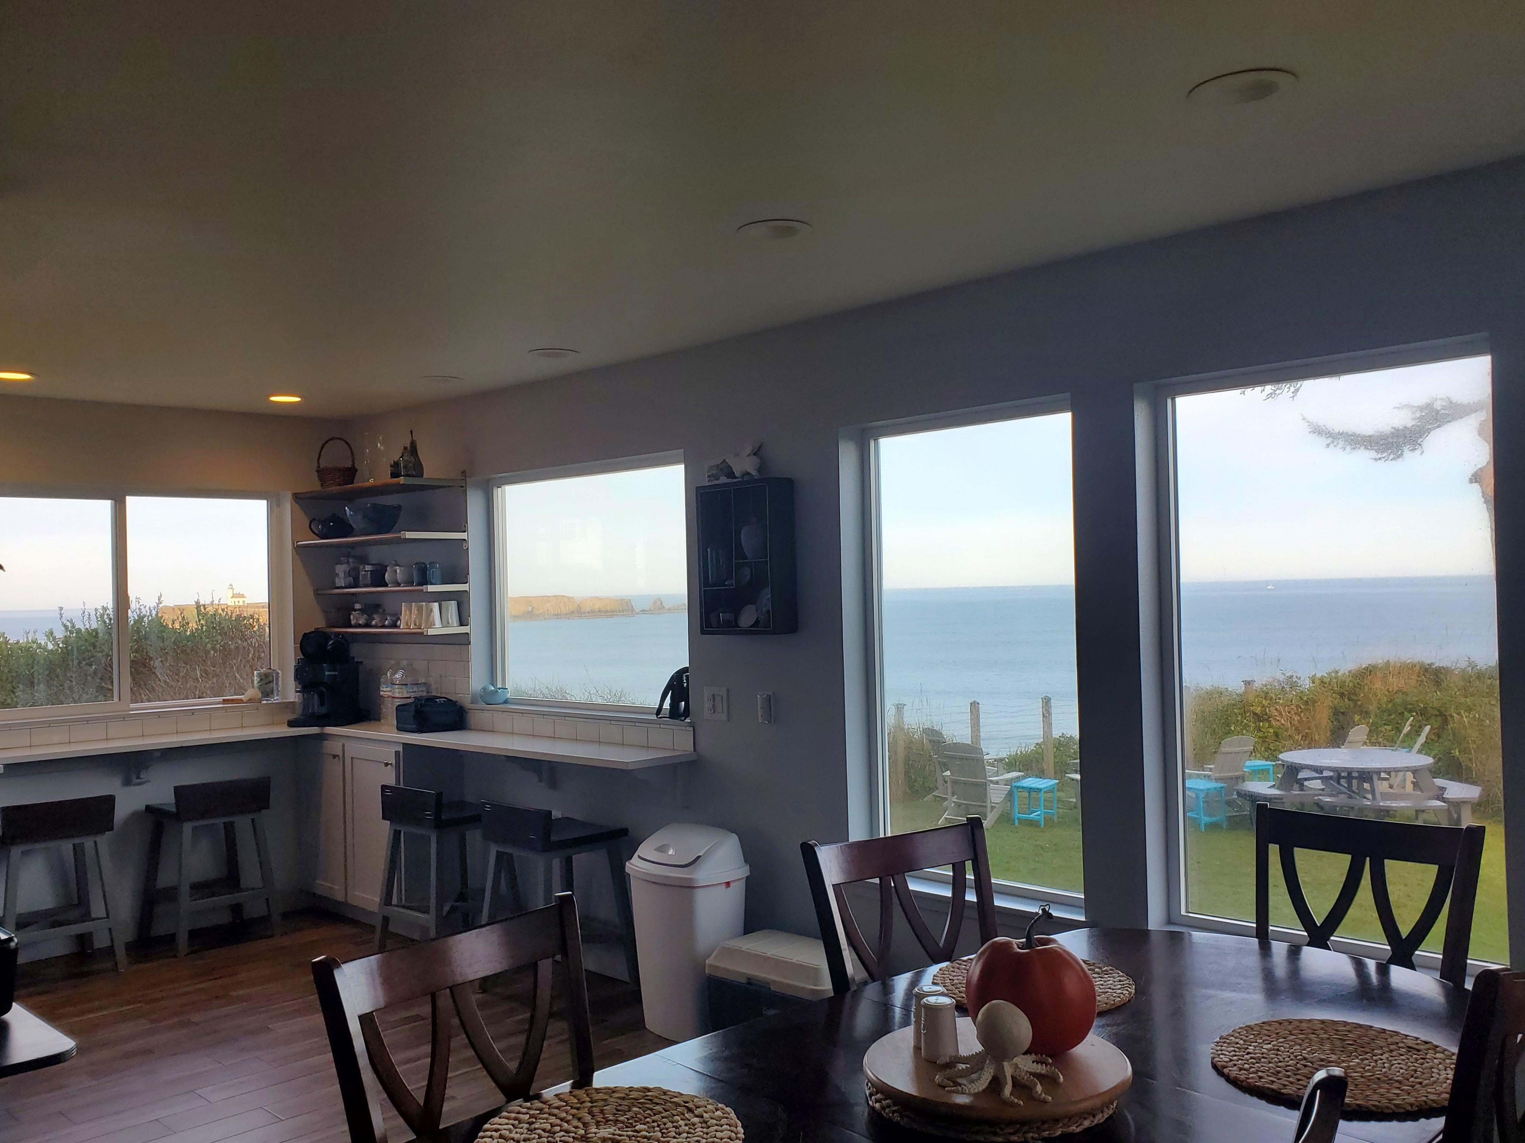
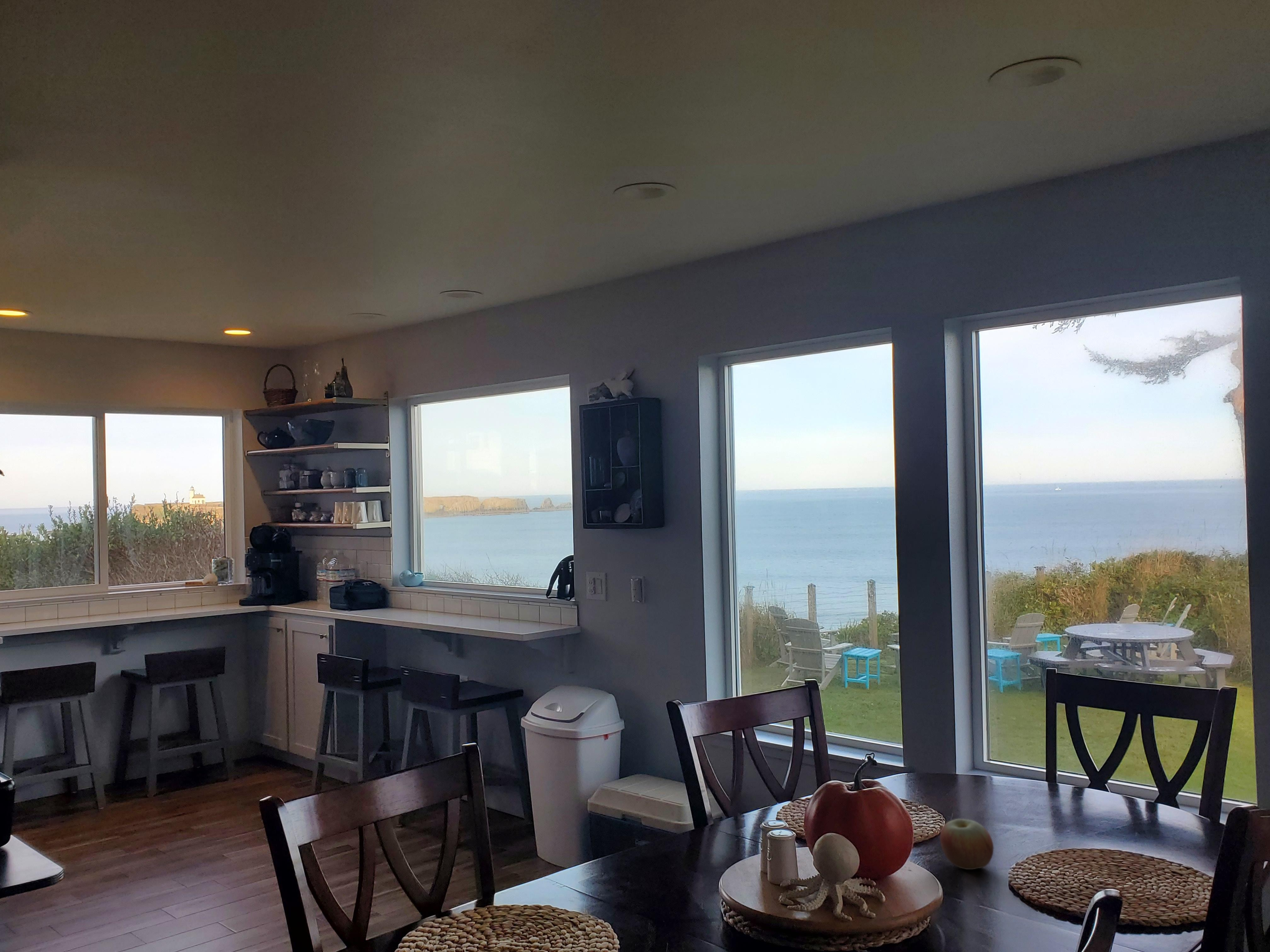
+ apple [940,819,994,870]
